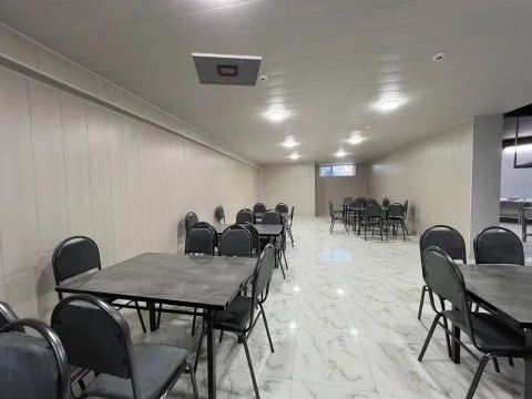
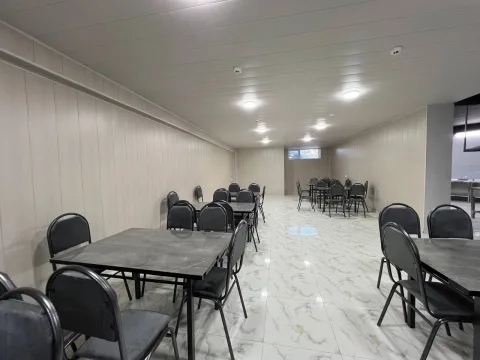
- ceiling vent [191,52,263,88]
